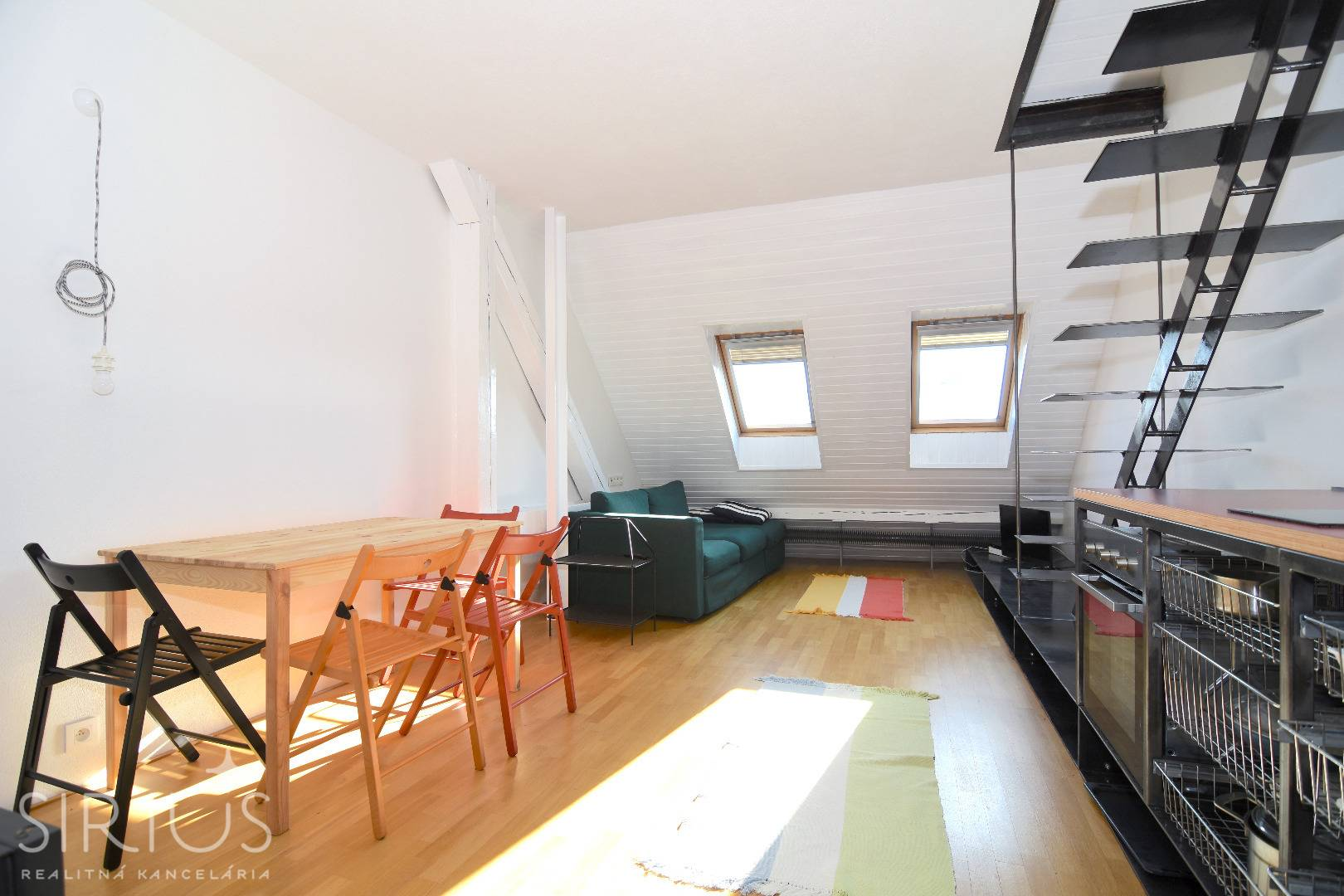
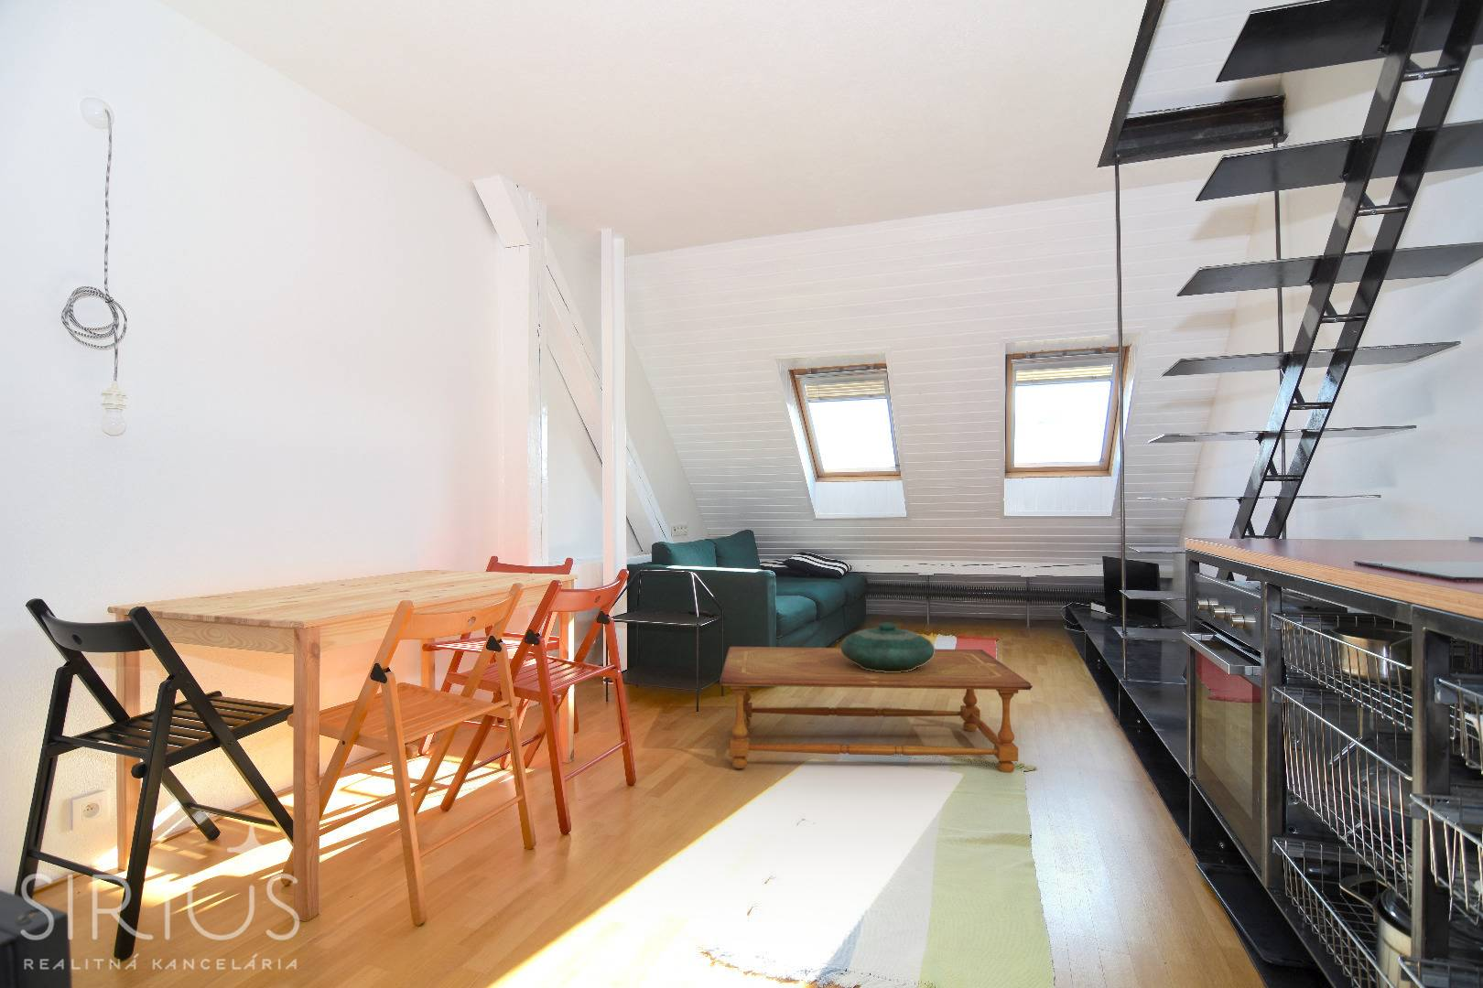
+ decorative bowl [840,622,936,673]
+ coffee table [718,646,1034,774]
